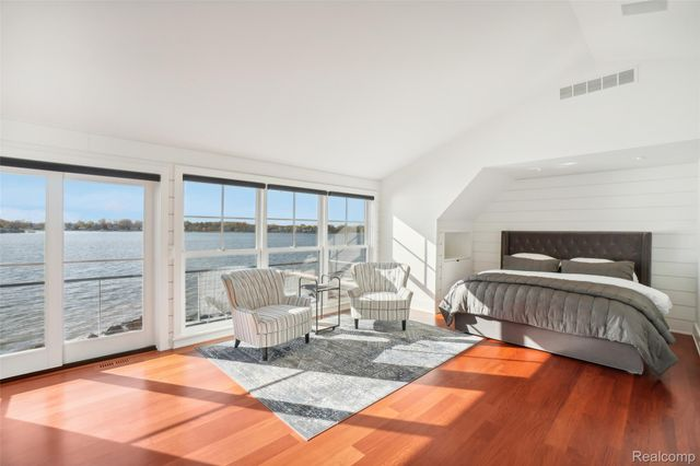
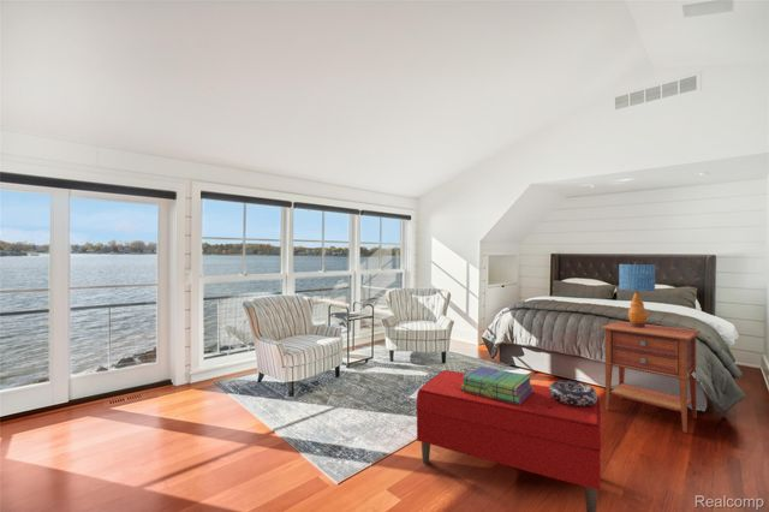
+ decorative bowl [549,380,598,406]
+ table lamp [618,261,656,328]
+ stack of books [461,365,533,405]
+ bench [416,369,603,512]
+ nightstand [600,320,702,434]
